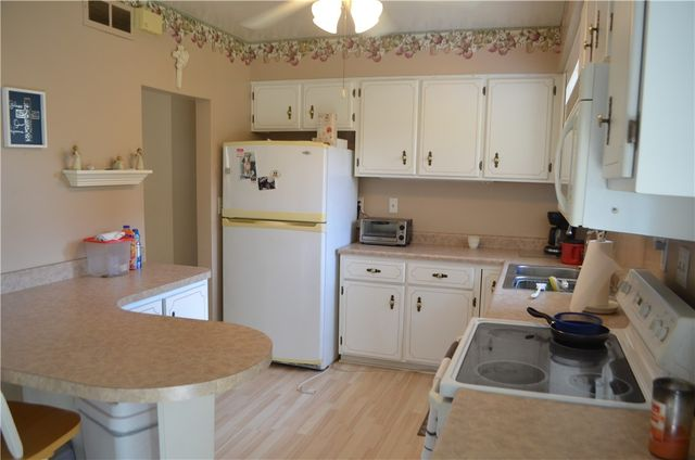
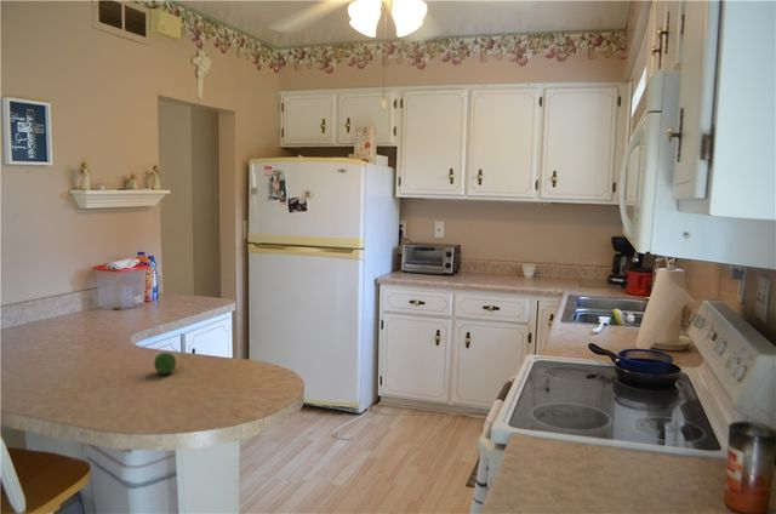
+ fruit [153,352,177,375]
